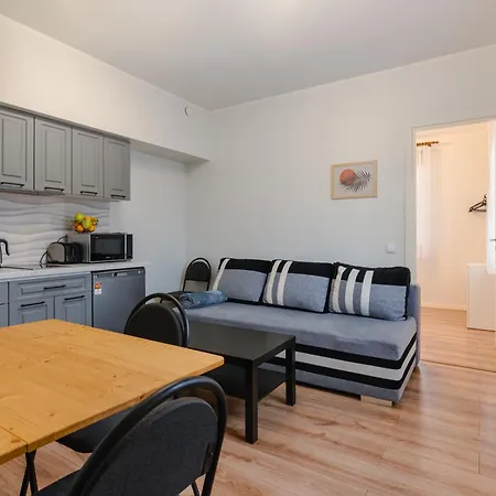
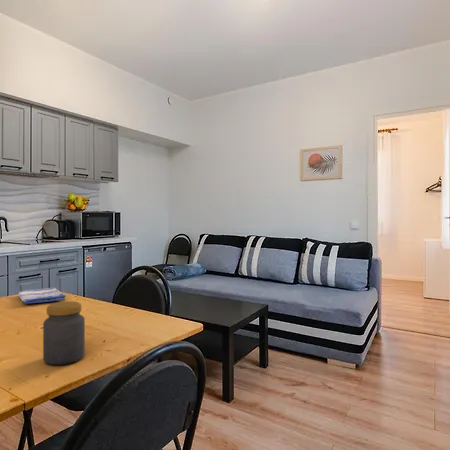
+ dish towel [17,286,66,304]
+ jar [42,300,86,366]
